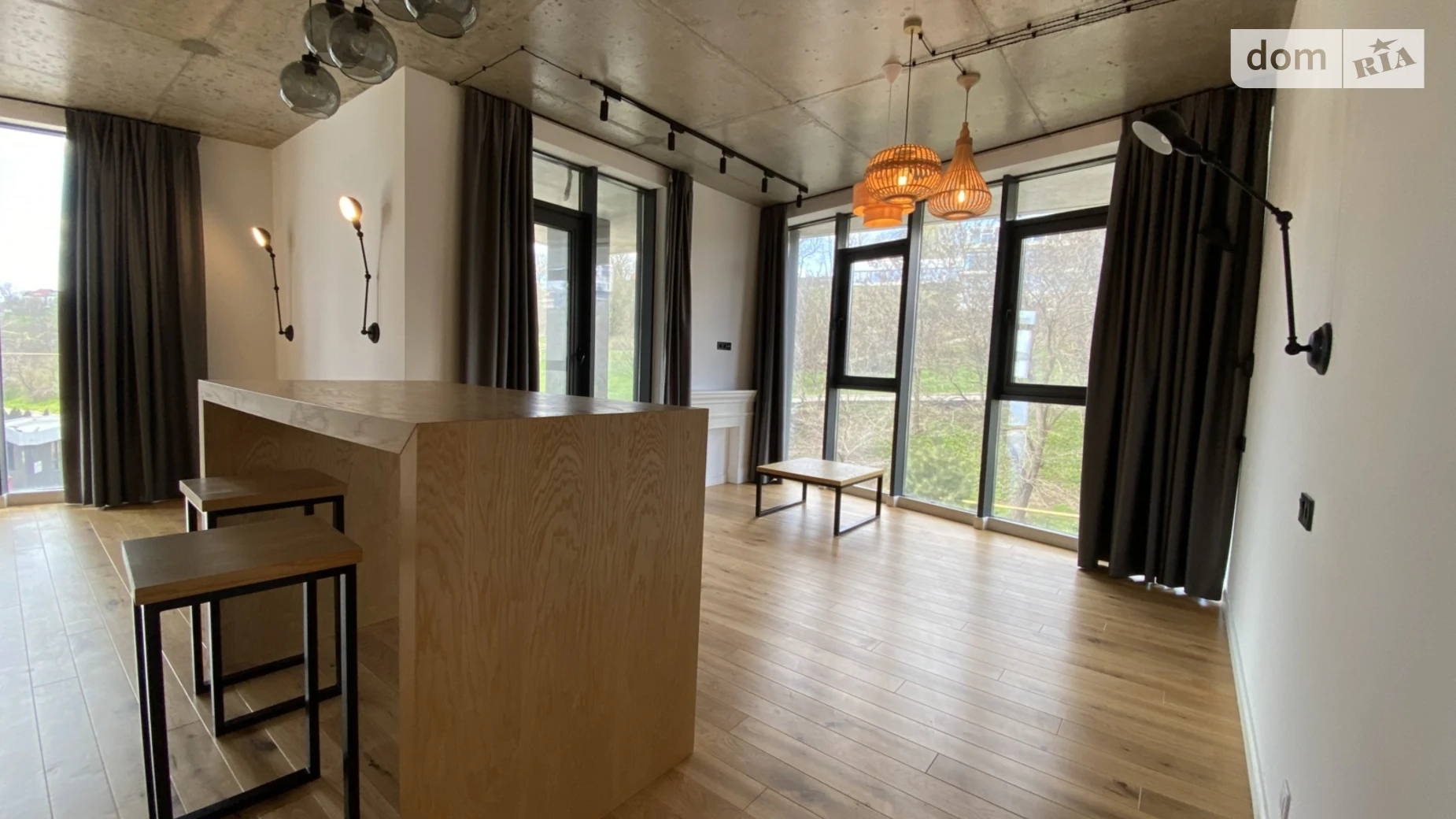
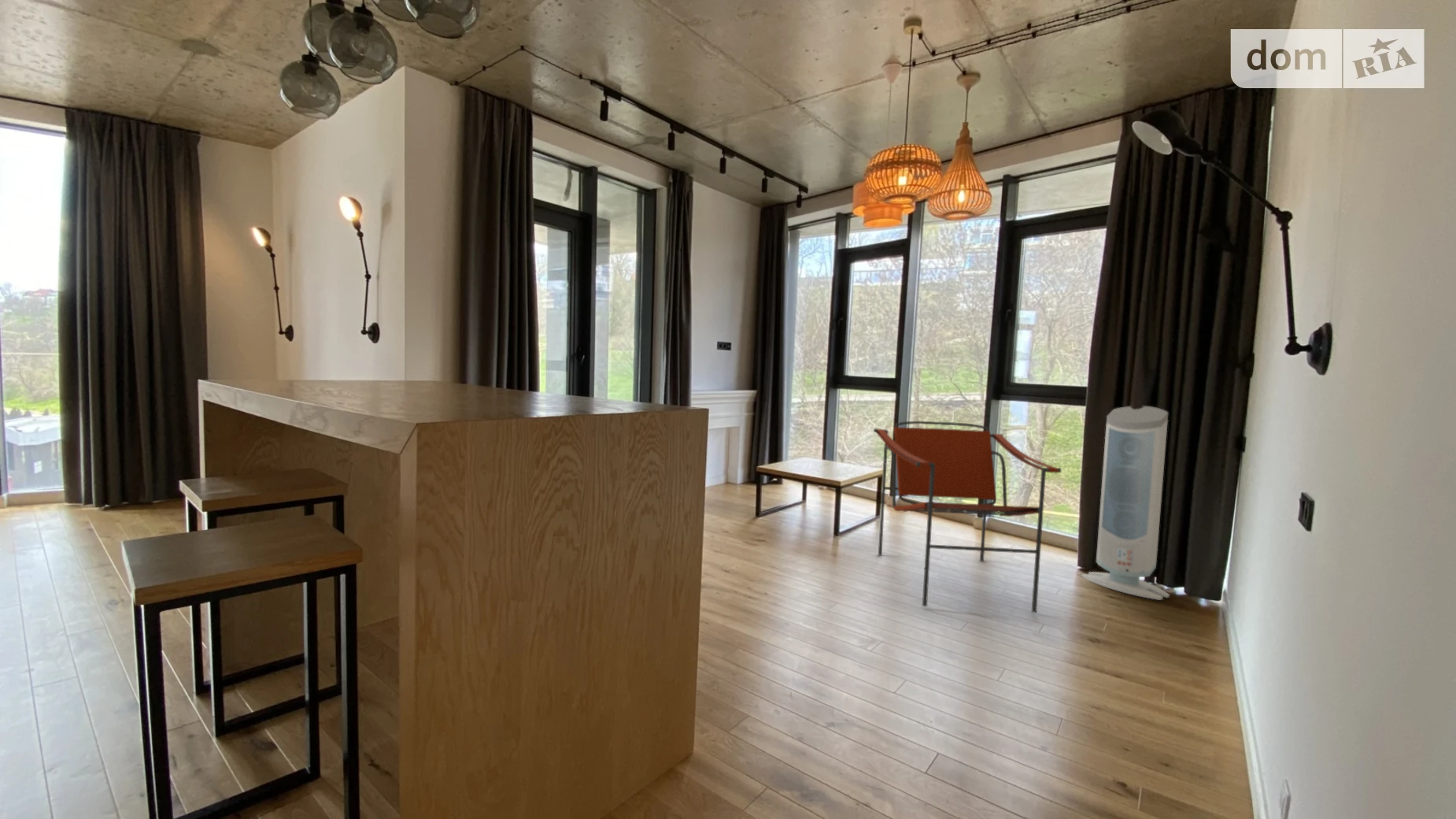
+ armchair [873,421,1062,613]
+ air purifier [1081,406,1170,601]
